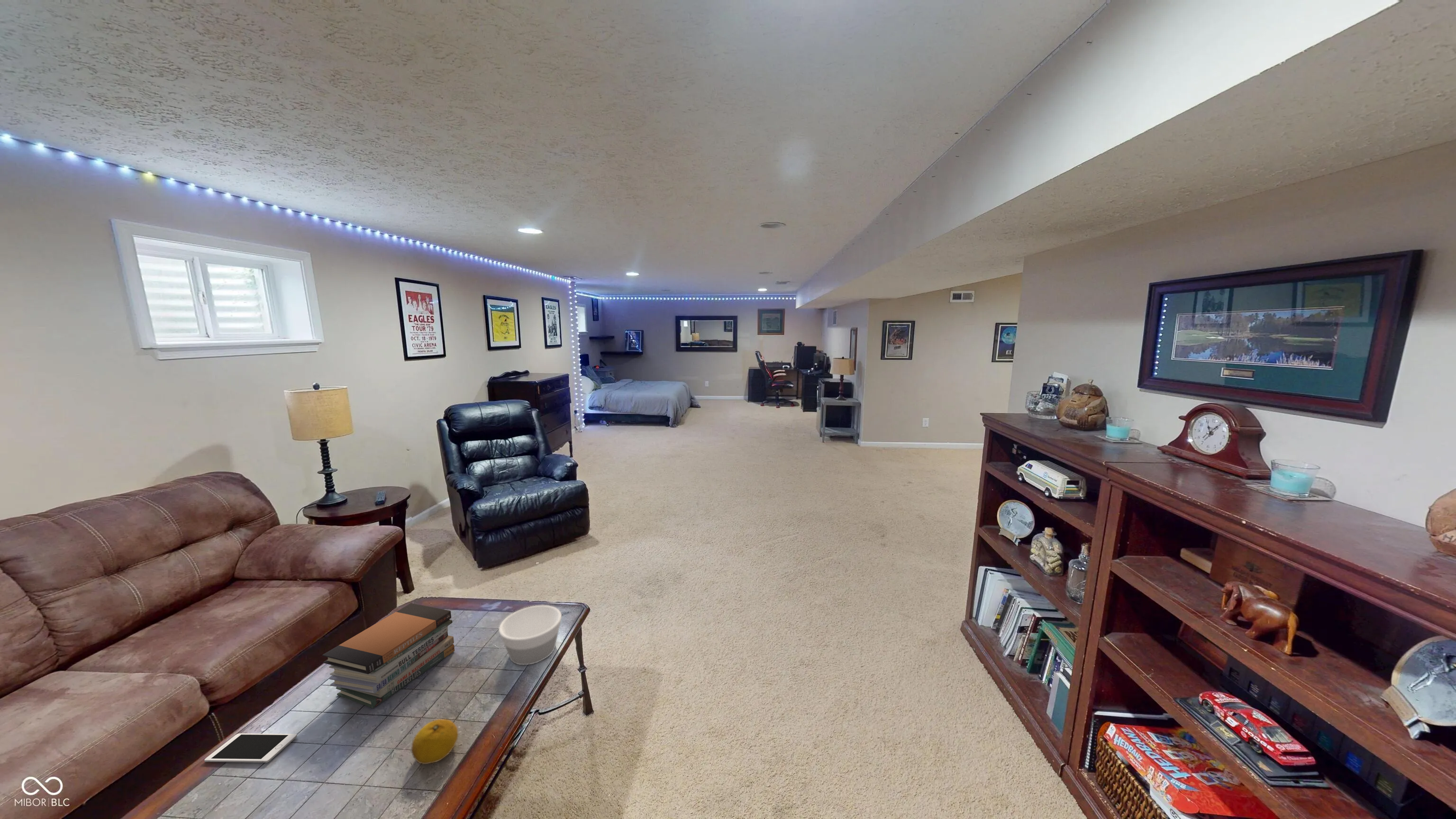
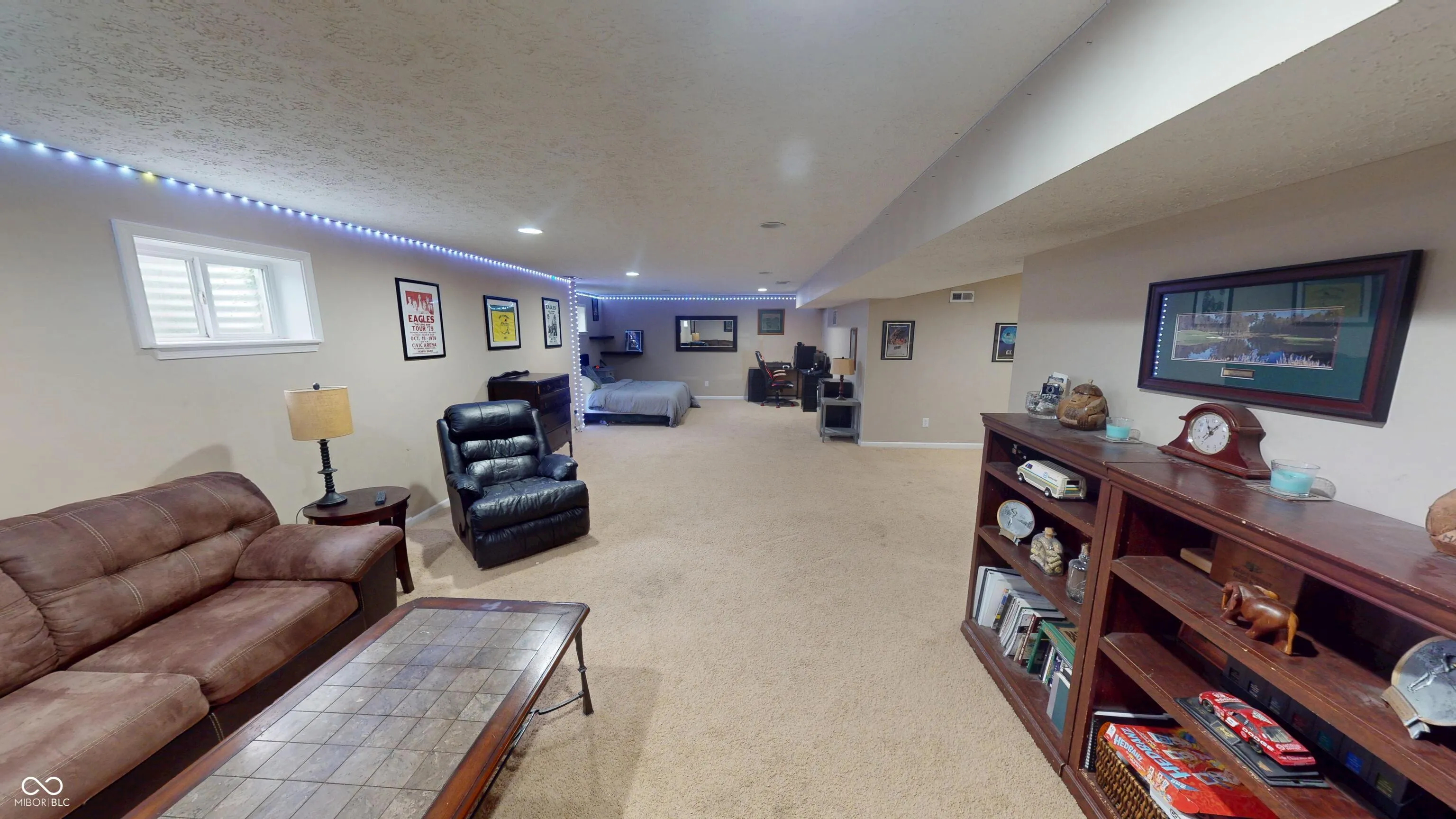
- fruit [411,719,459,764]
- book stack [322,603,455,709]
- bowl [499,605,562,665]
- cell phone [204,733,298,763]
